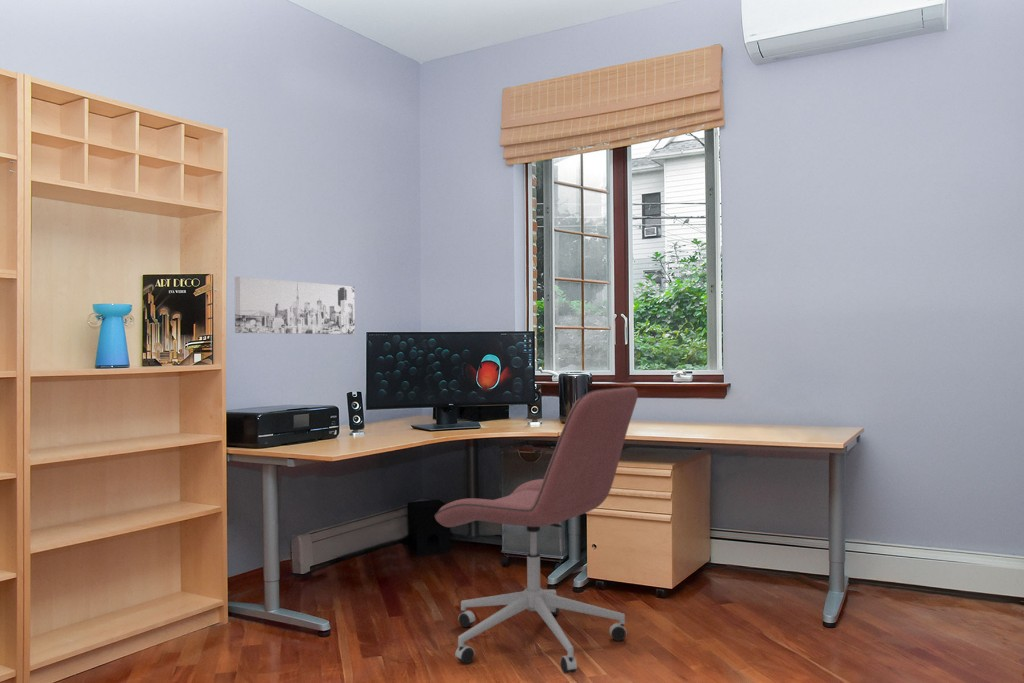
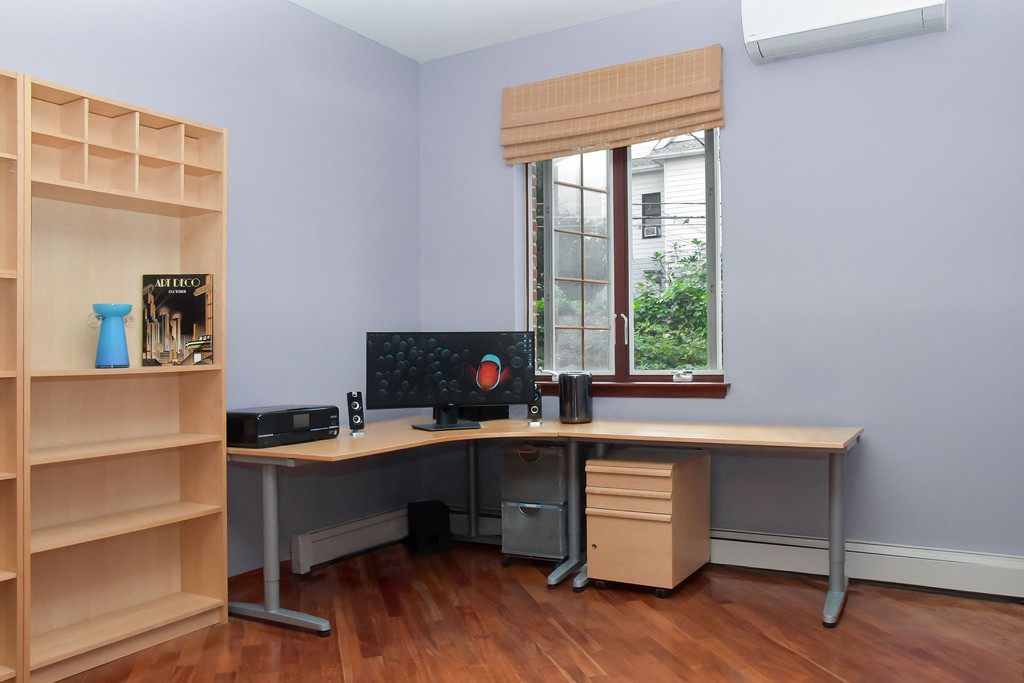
- office chair [433,386,639,675]
- wall art [234,276,356,335]
